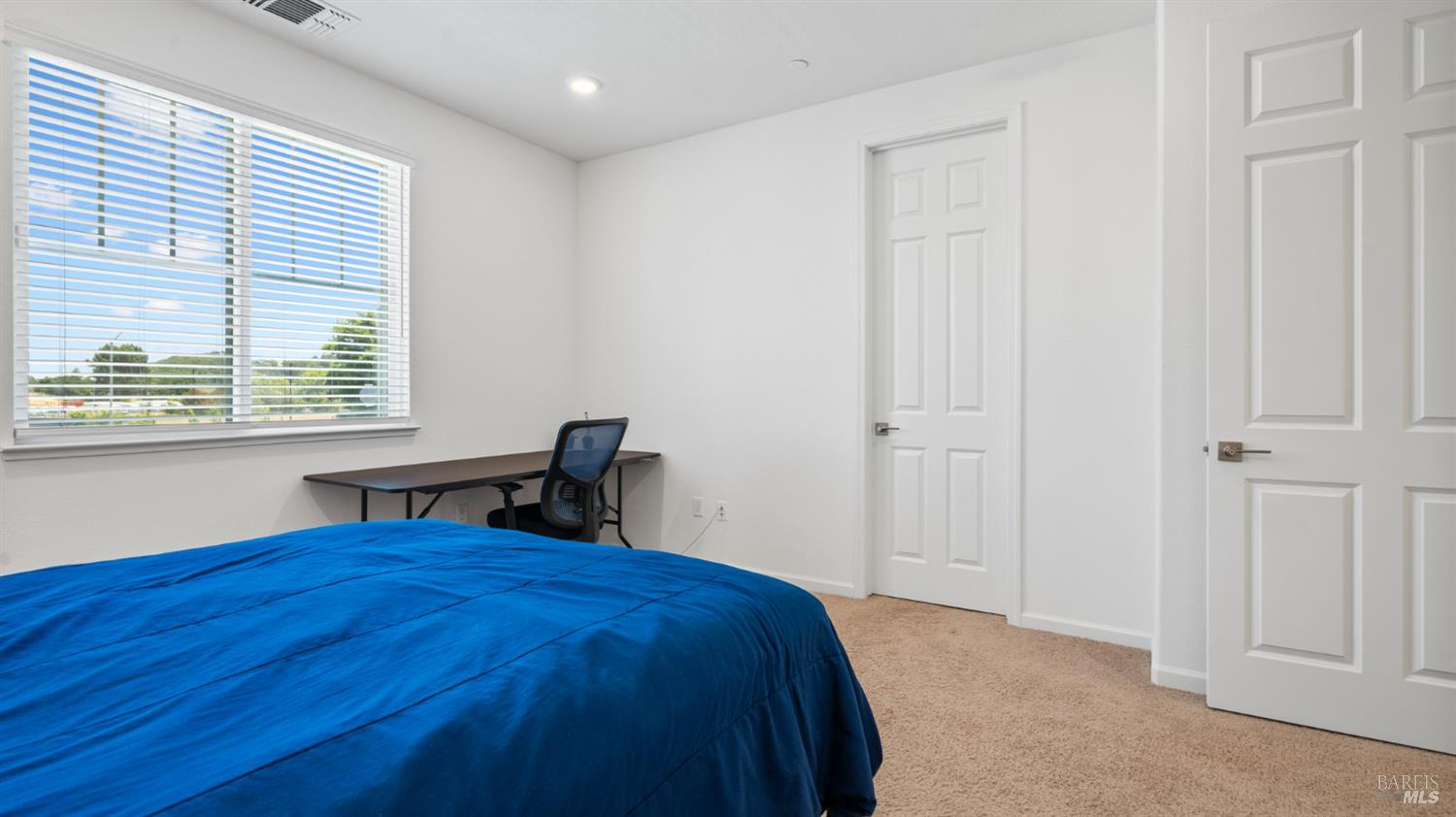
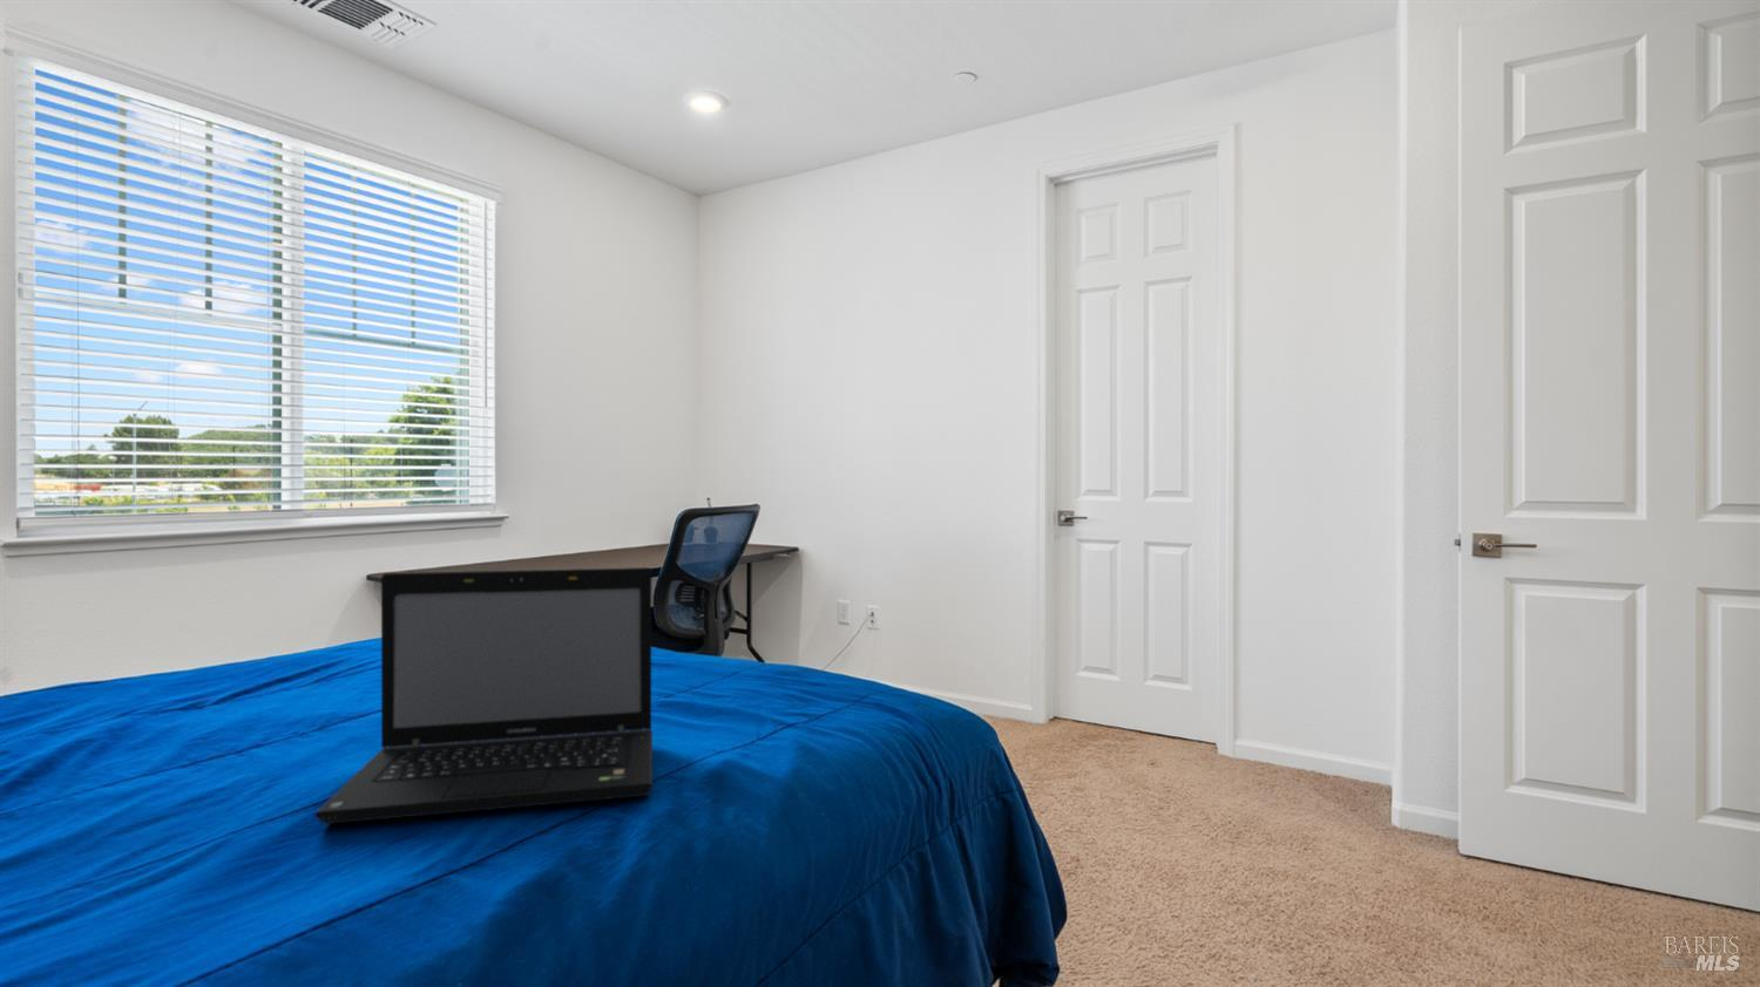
+ laptop [313,567,654,825]
